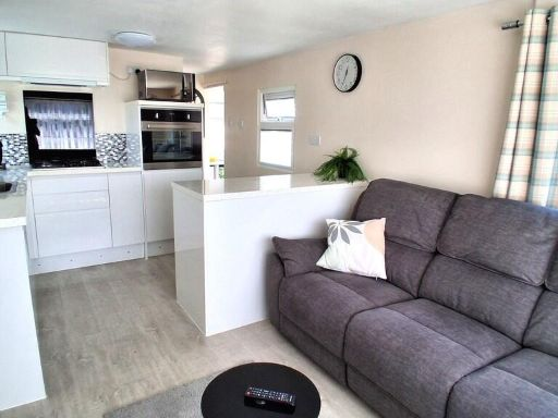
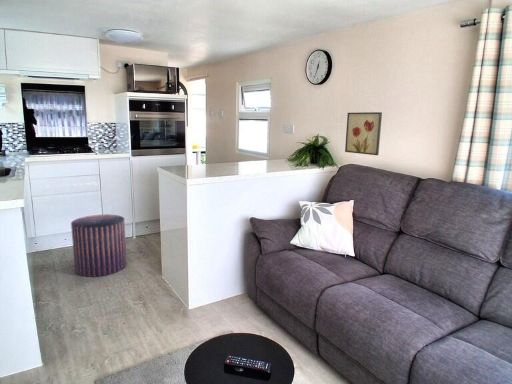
+ wall art [344,111,383,156]
+ stool [70,213,128,278]
